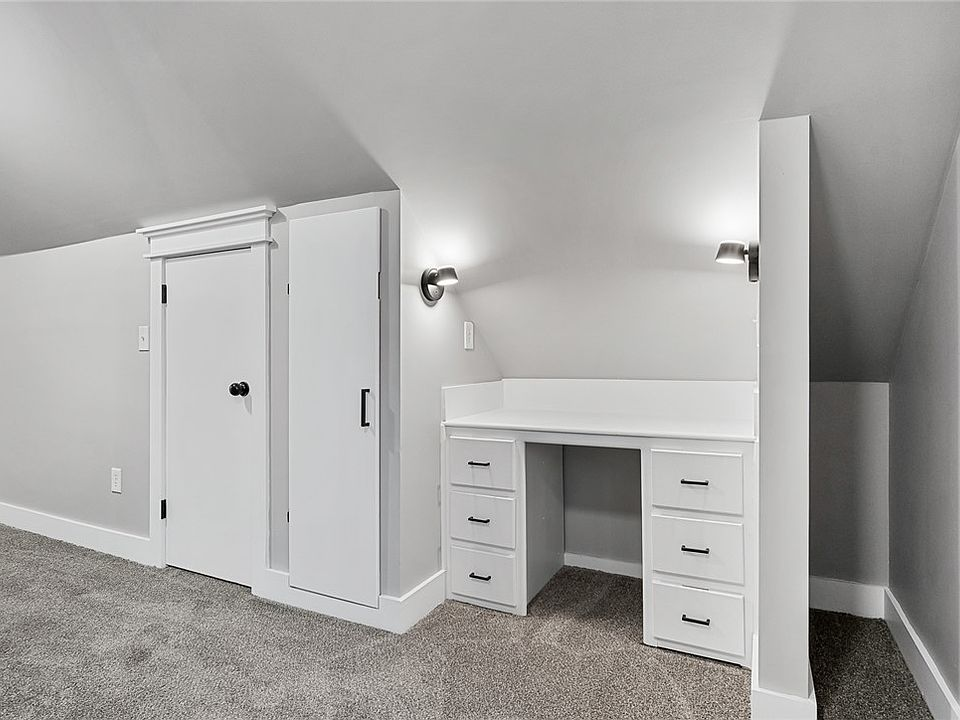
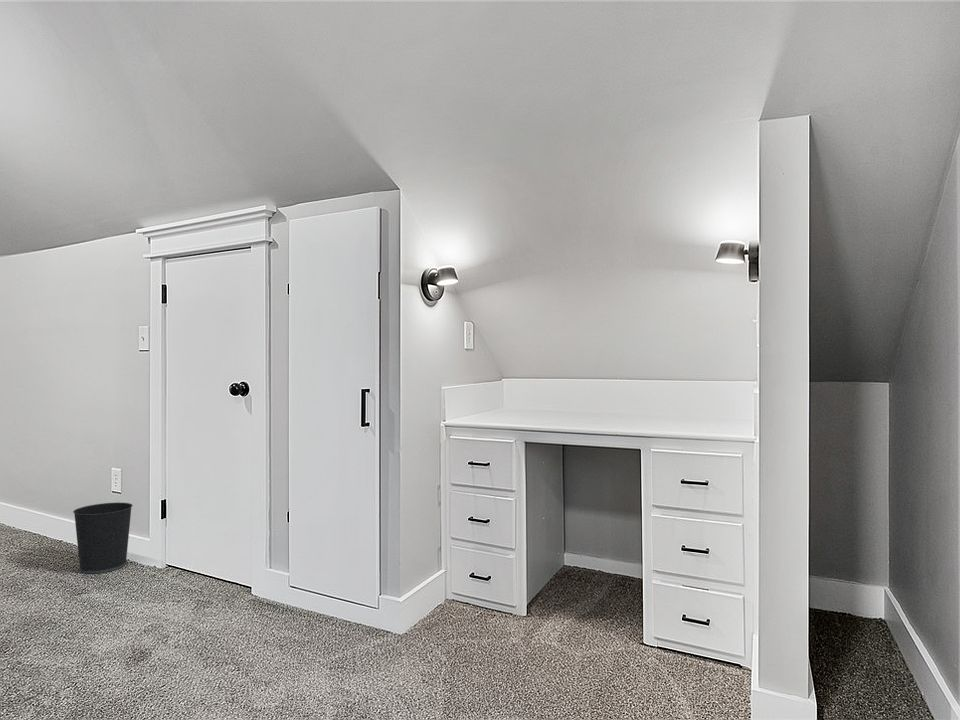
+ wastebasket [72,502,134,574]
